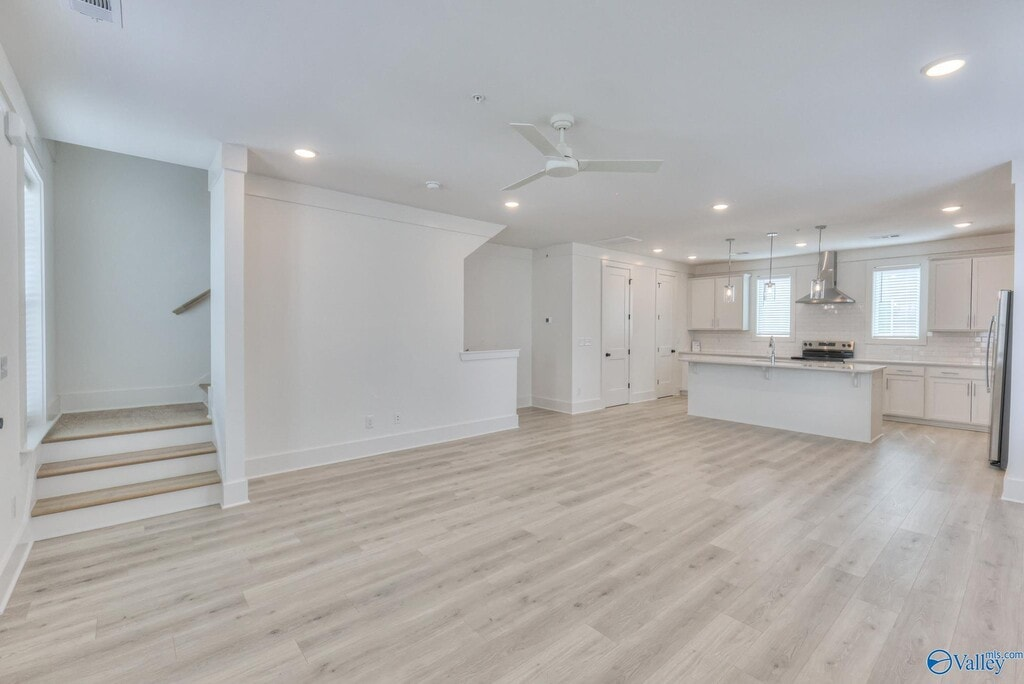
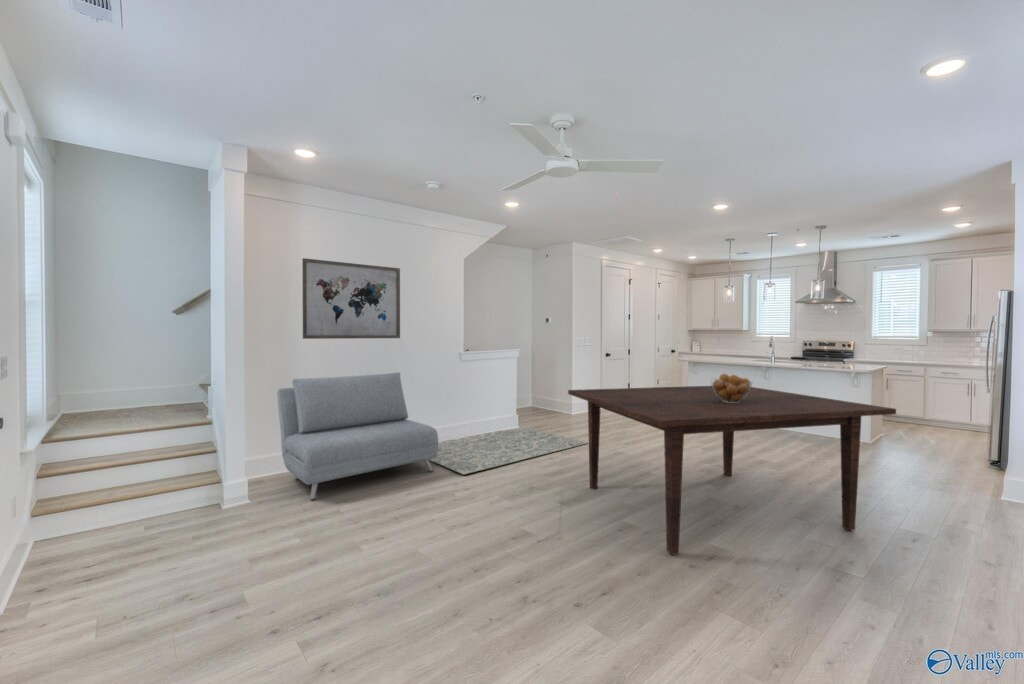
+ fruit basket [710,373,753,403]
+ wall art [301,257,401,340]
+ table [567,385,897,556]
+ rug [428,428,589,476]
+ sofa [276,371,439,500]
